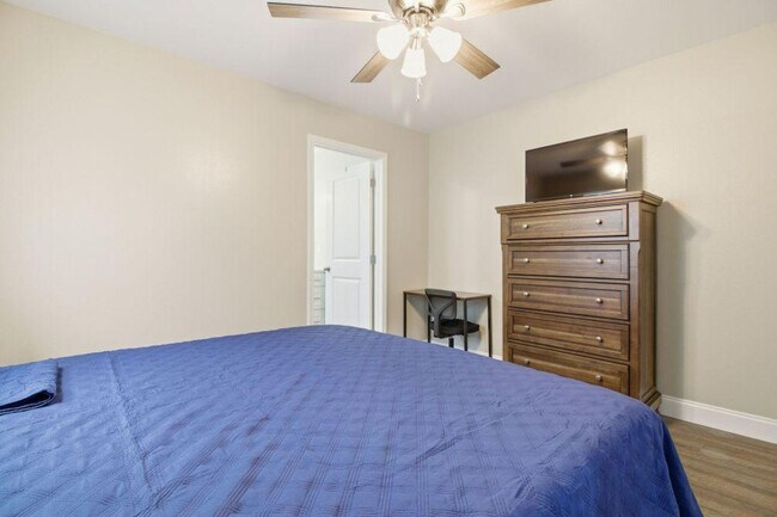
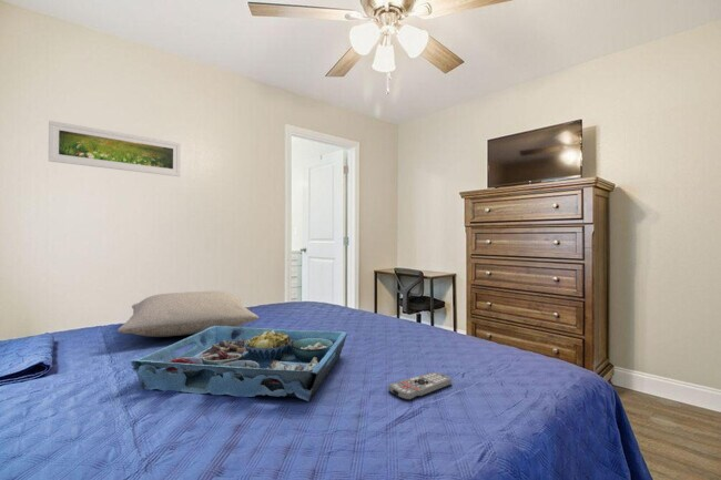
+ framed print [48,120,182,177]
+ pillow [116,290,260,338]
+ remote control [387,371,453,401]
+ serving tray [130,326,348,402]
